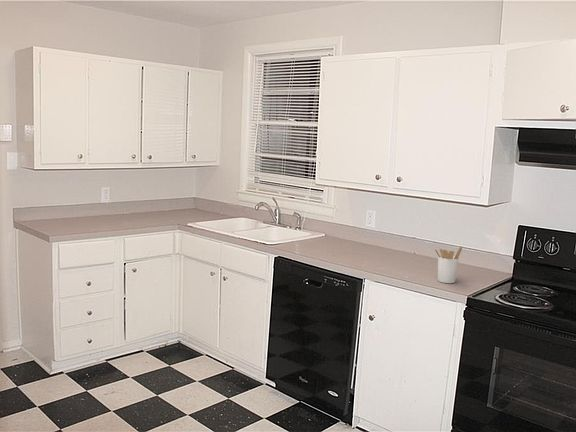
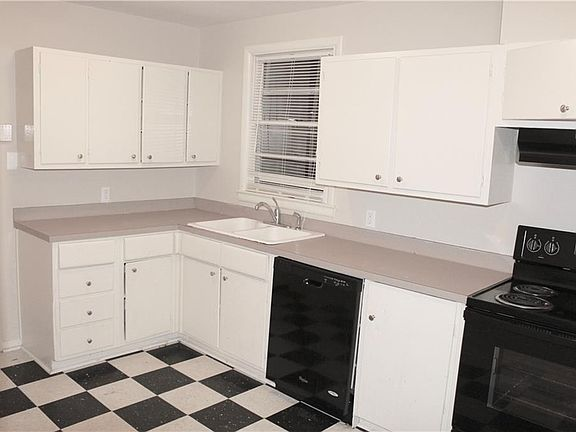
- utensil holder [434,246,463,284]
